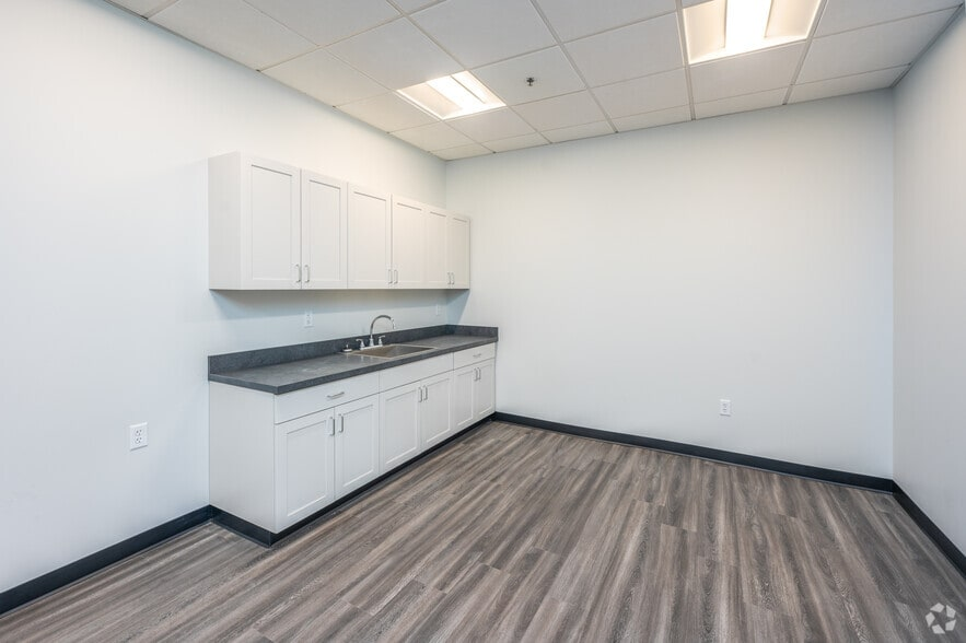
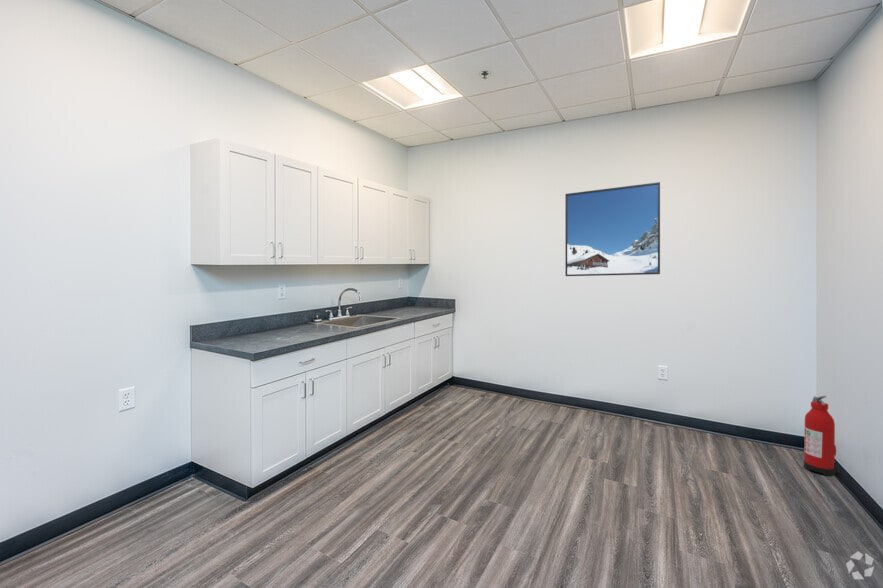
+ fire extinguisher [803,395,837,476]
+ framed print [564,181,661,277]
